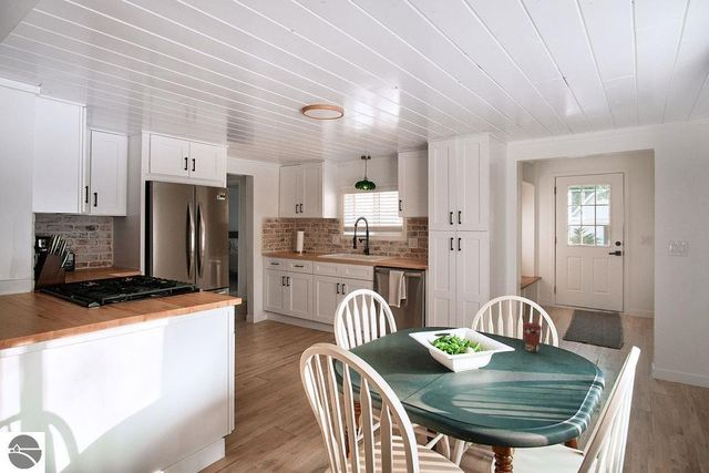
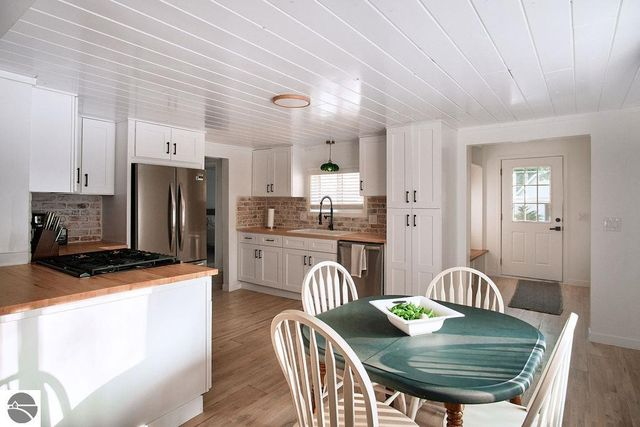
- coffee cup [522,321,543,353]
